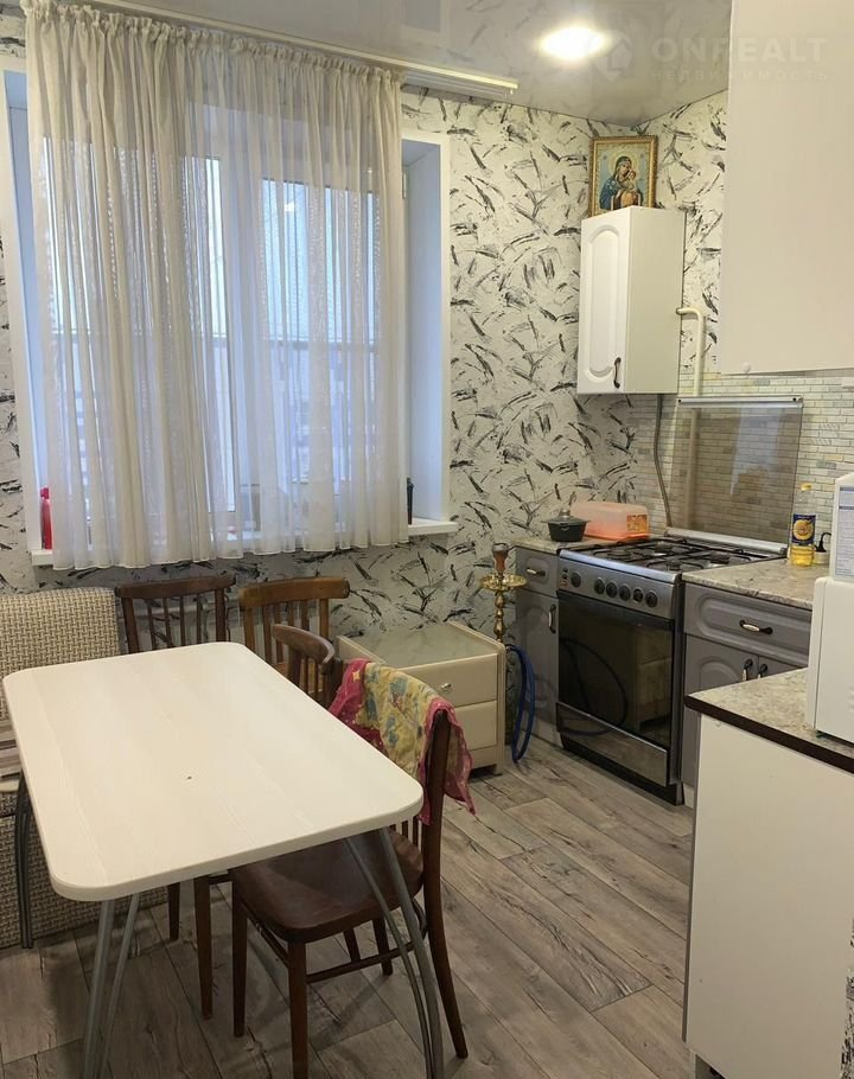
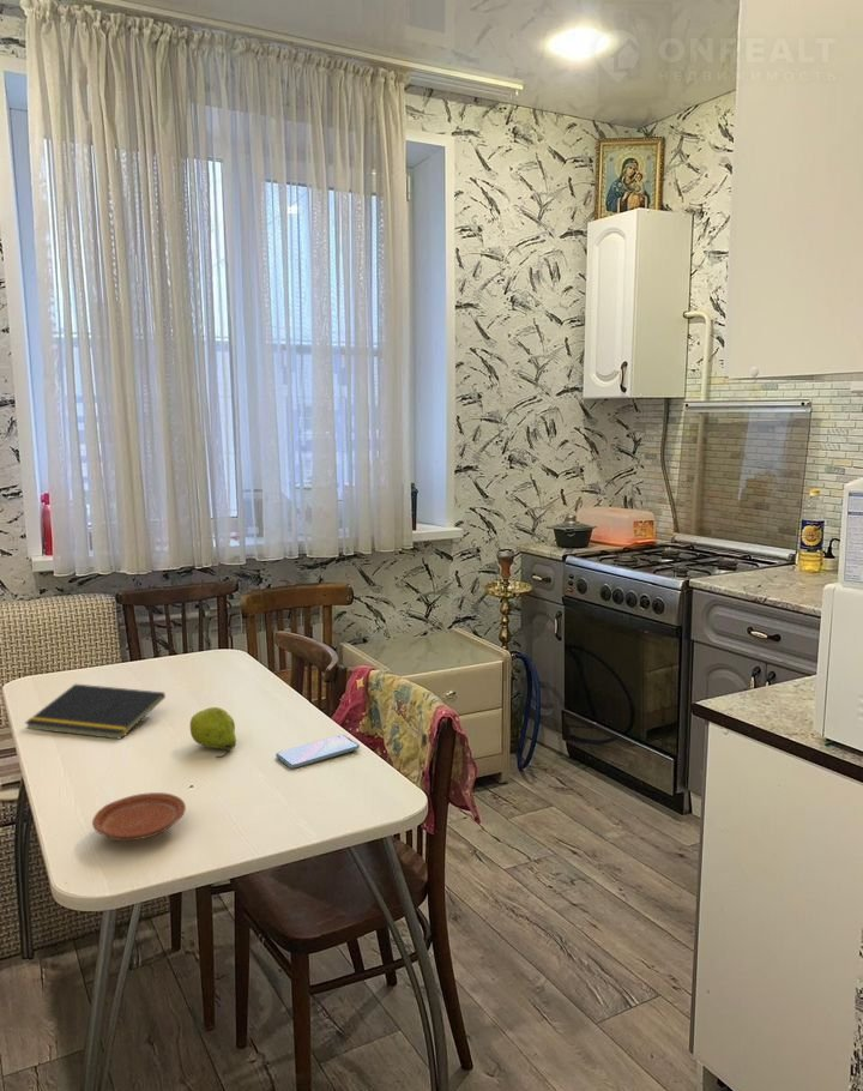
+ notepad [24,683,167,741]
+ smartphone [274,734,361,770]
+ plate [91,791,187,842]
+ fruit [189,706,237,759]
